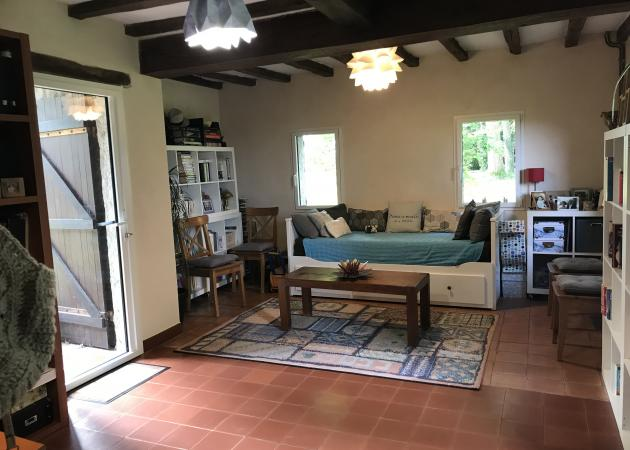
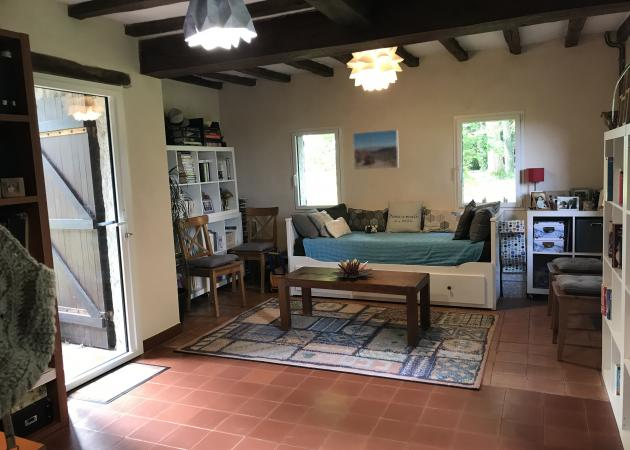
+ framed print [352,129,400,171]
